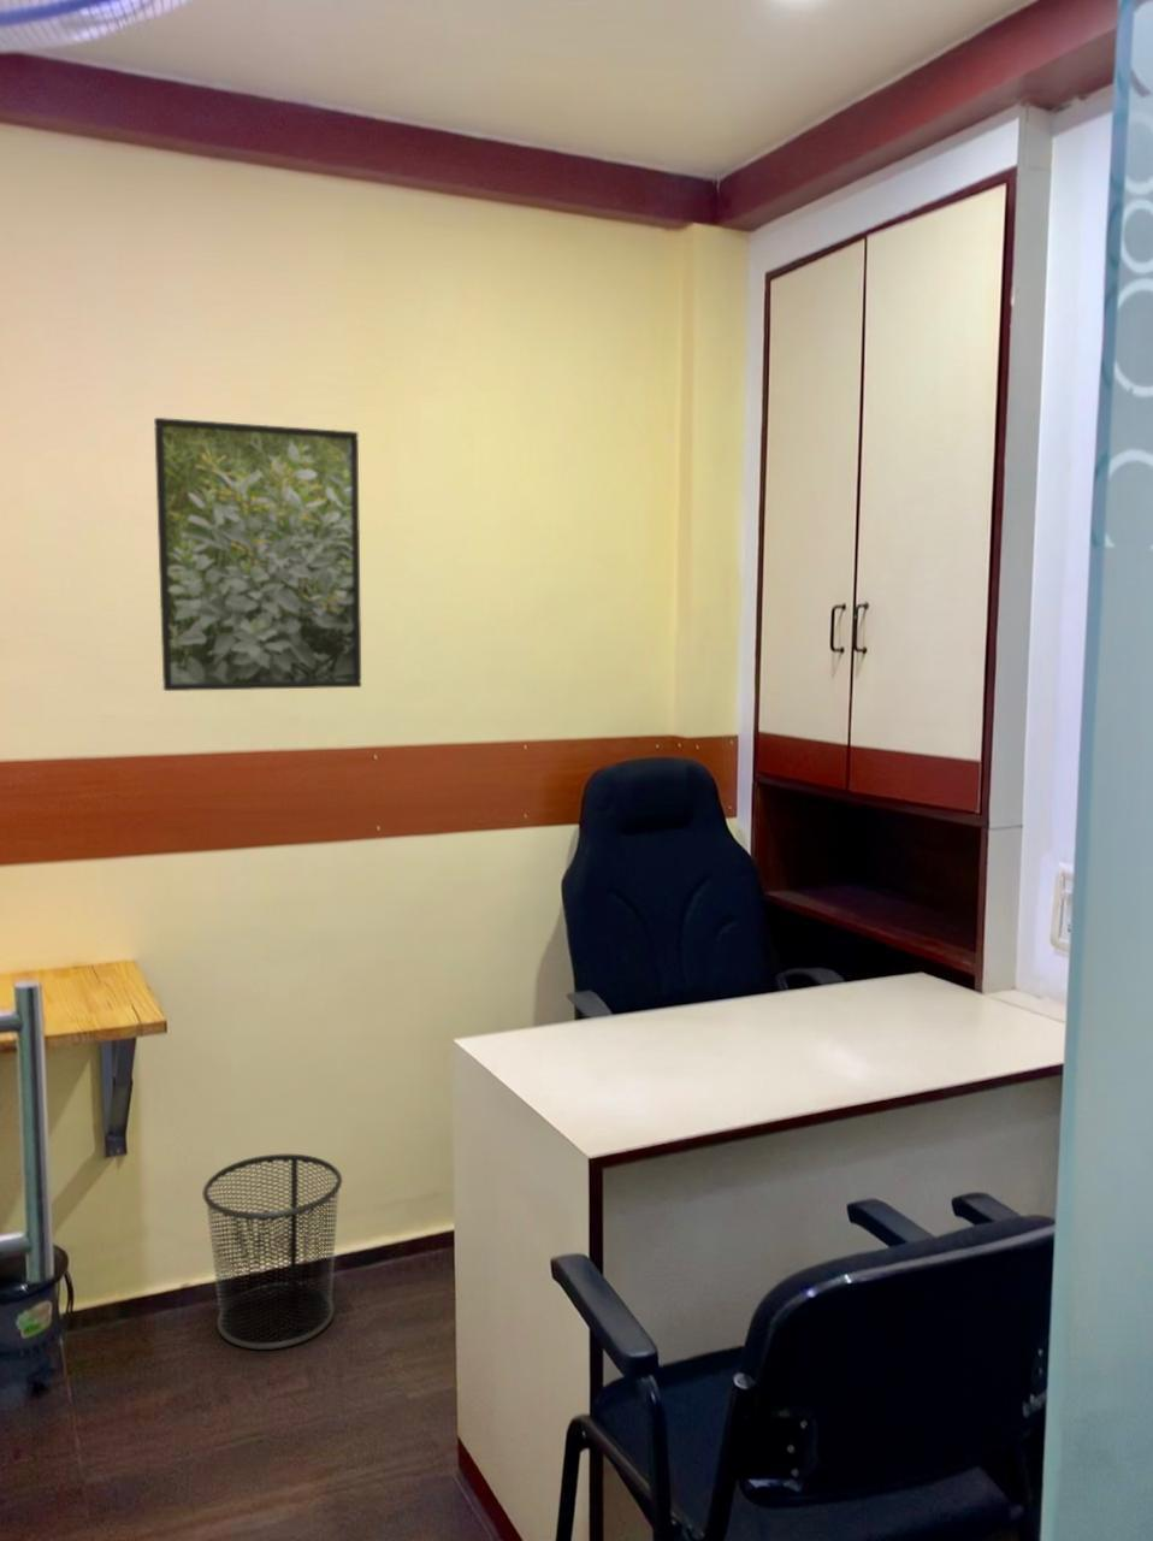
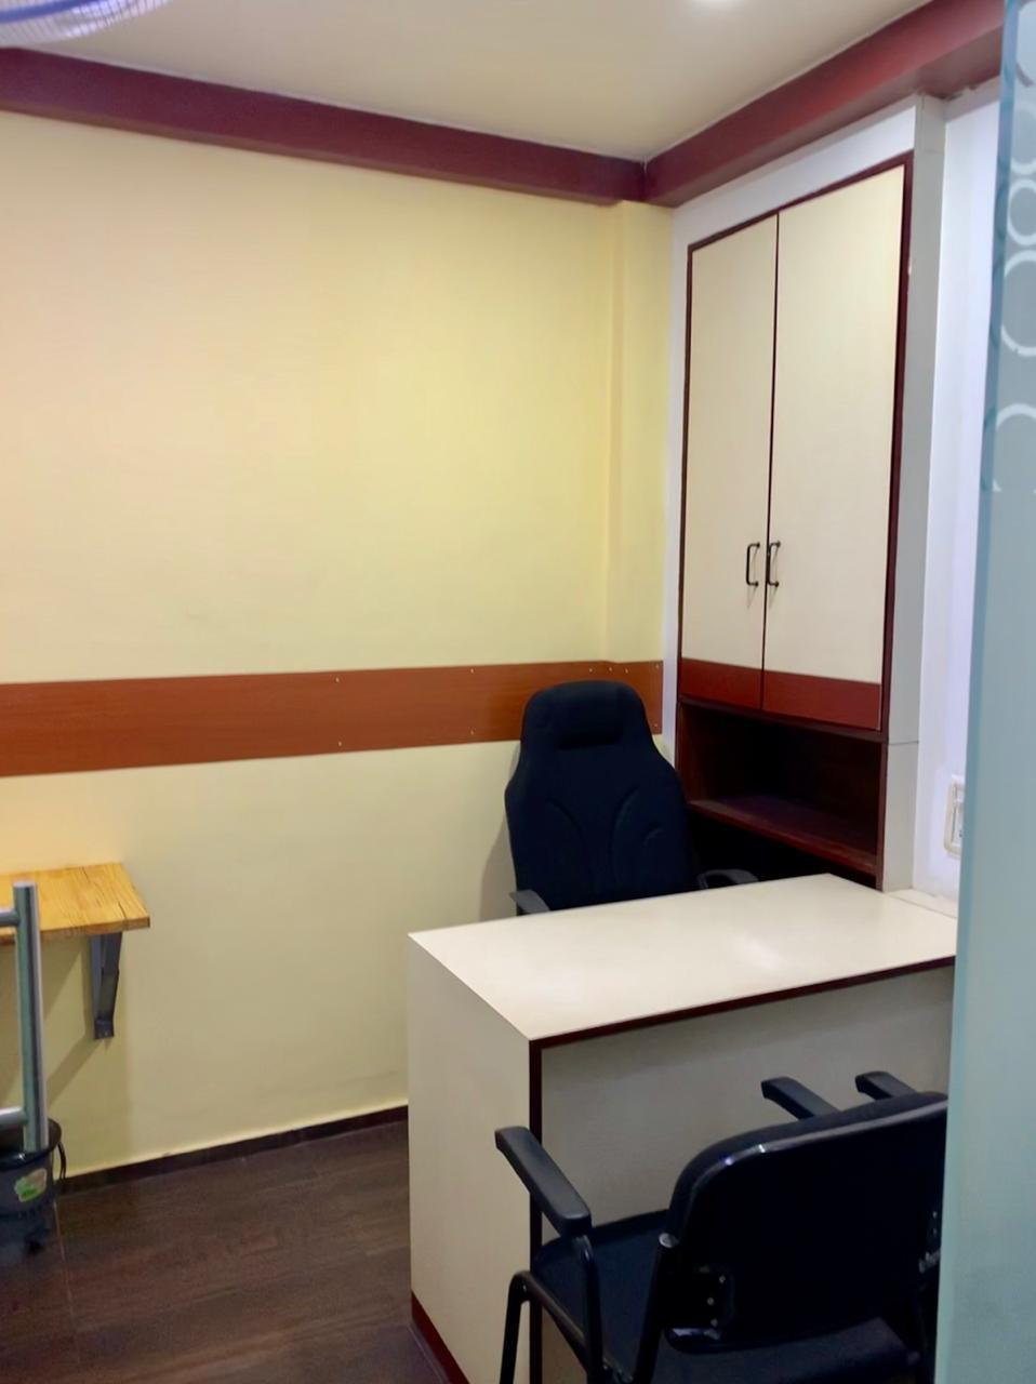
- waste bin [201,1152,343,1351]
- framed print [153,417,362,692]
